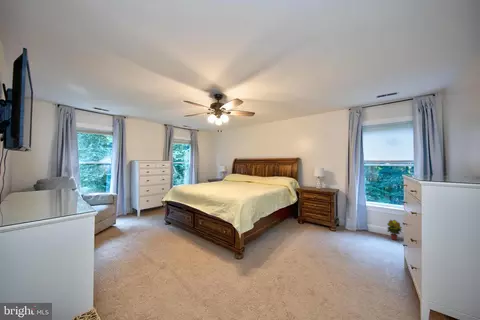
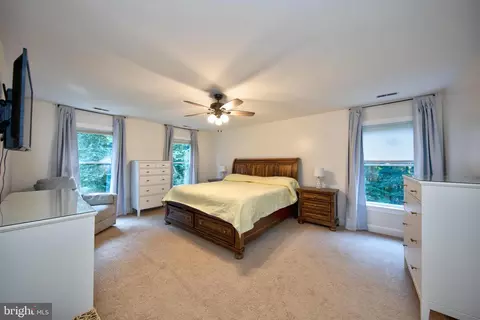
- potted plant [386,218,404,241]
